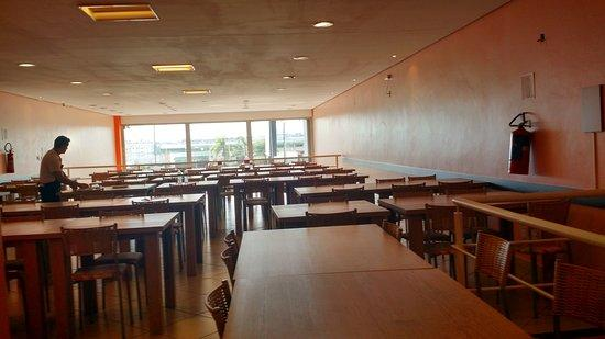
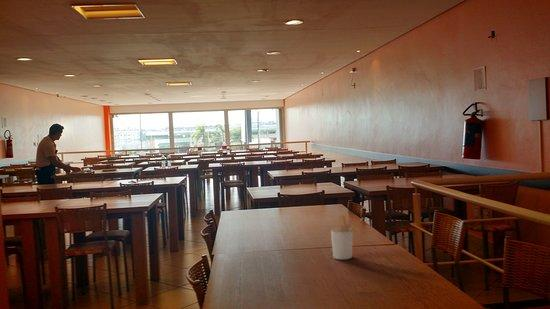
+ utensil holder [330,214,364,261]
